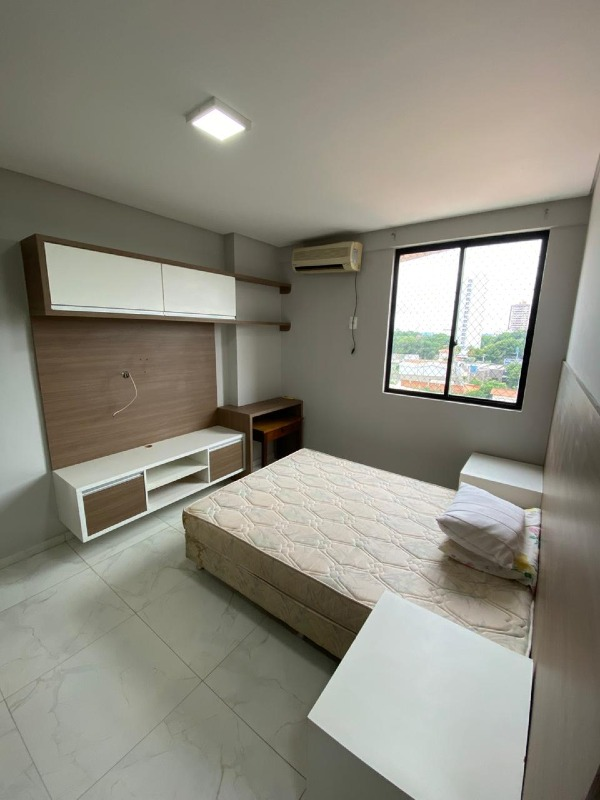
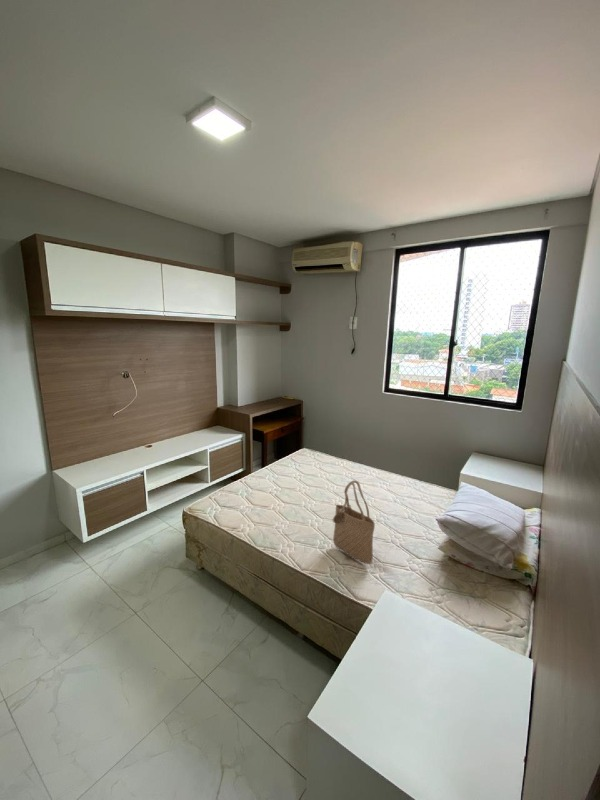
+ tote bag [331,480,376,565]
